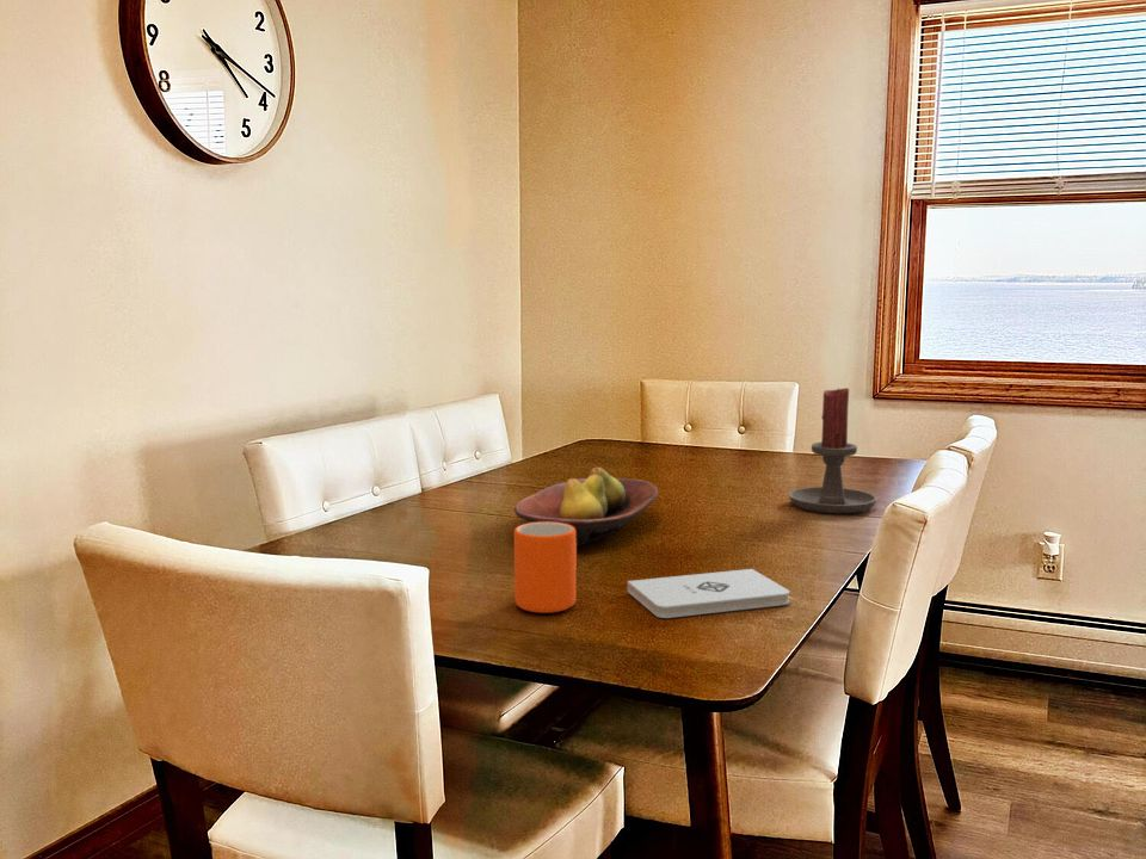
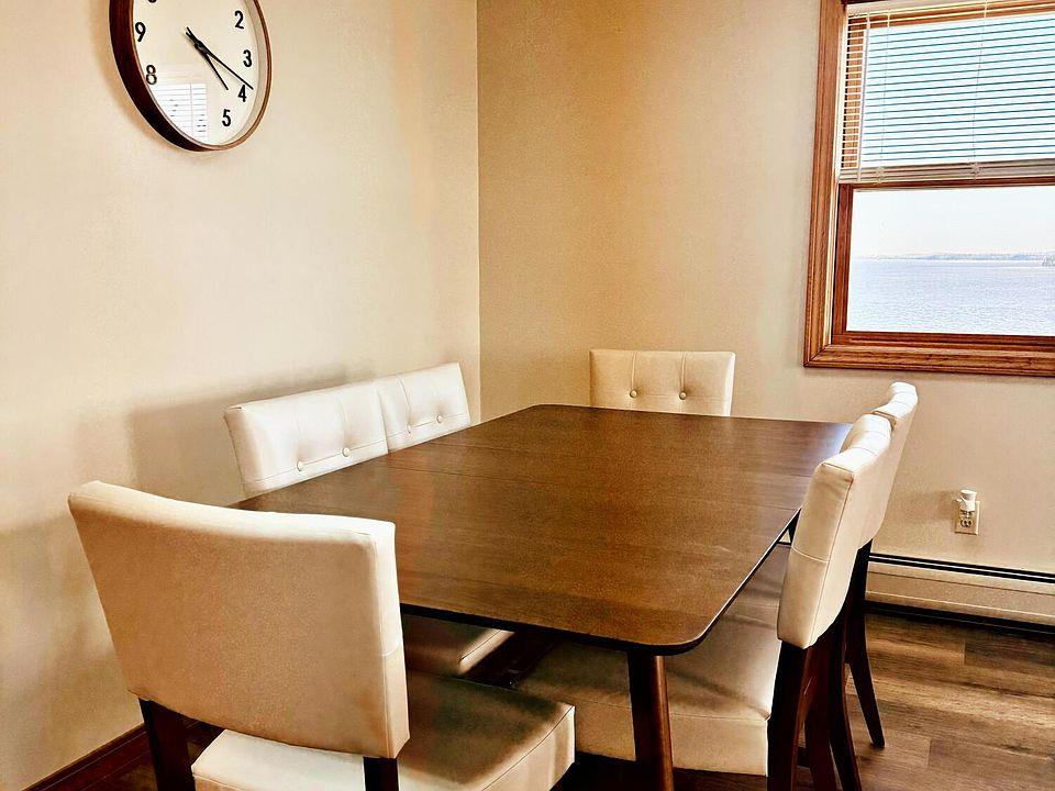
- mug [513,521,578,614]
- fruit bowl [513,466,659,546]
- candle holder [788,387,877,514]
- notepad [627,568,790,619]
